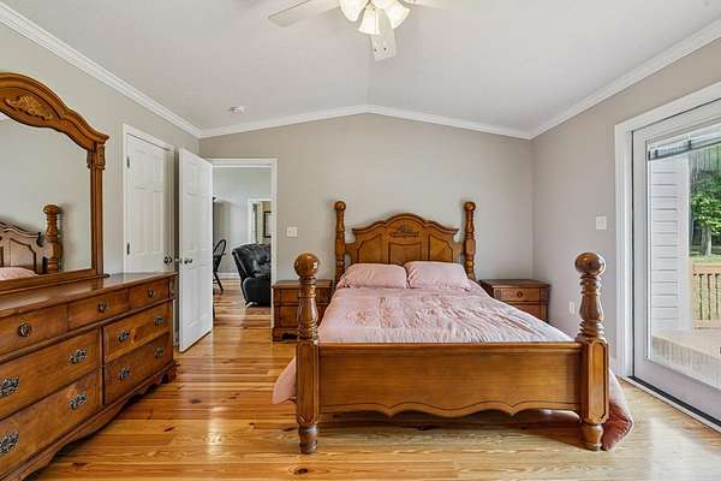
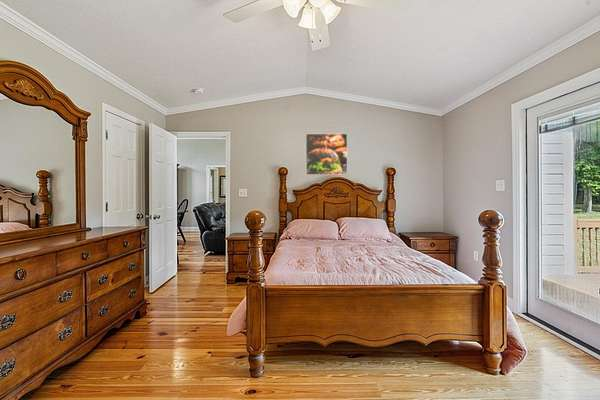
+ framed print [305,133,348,176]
